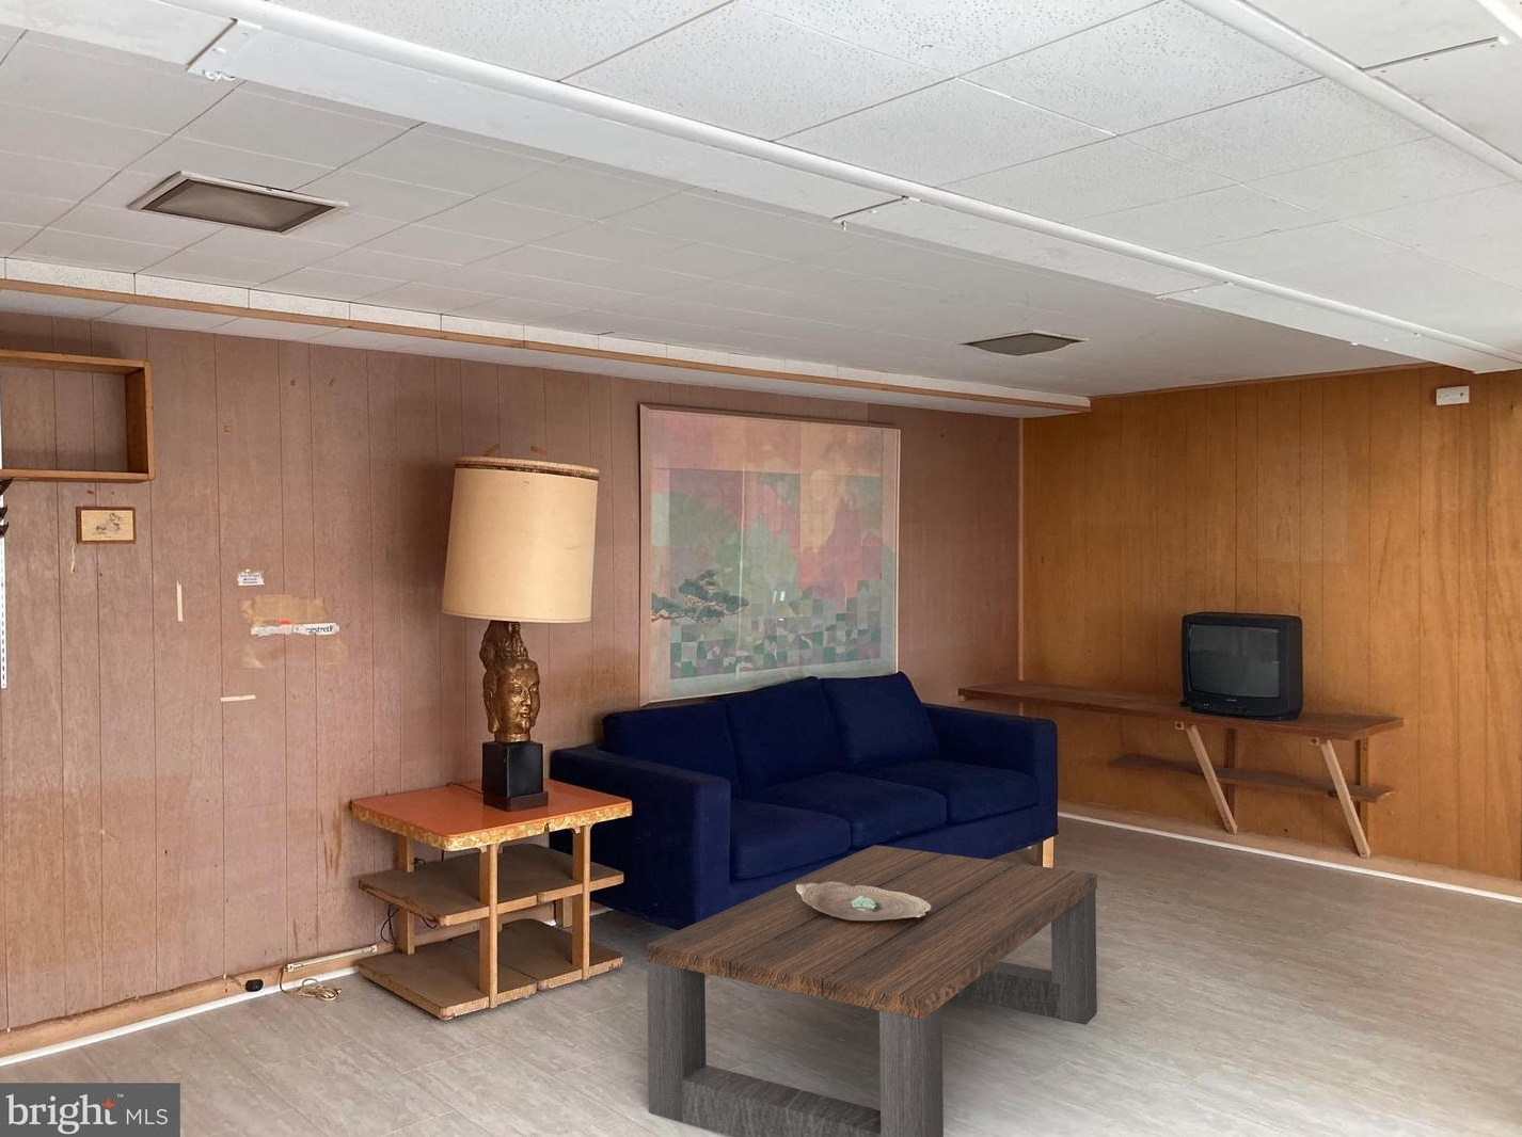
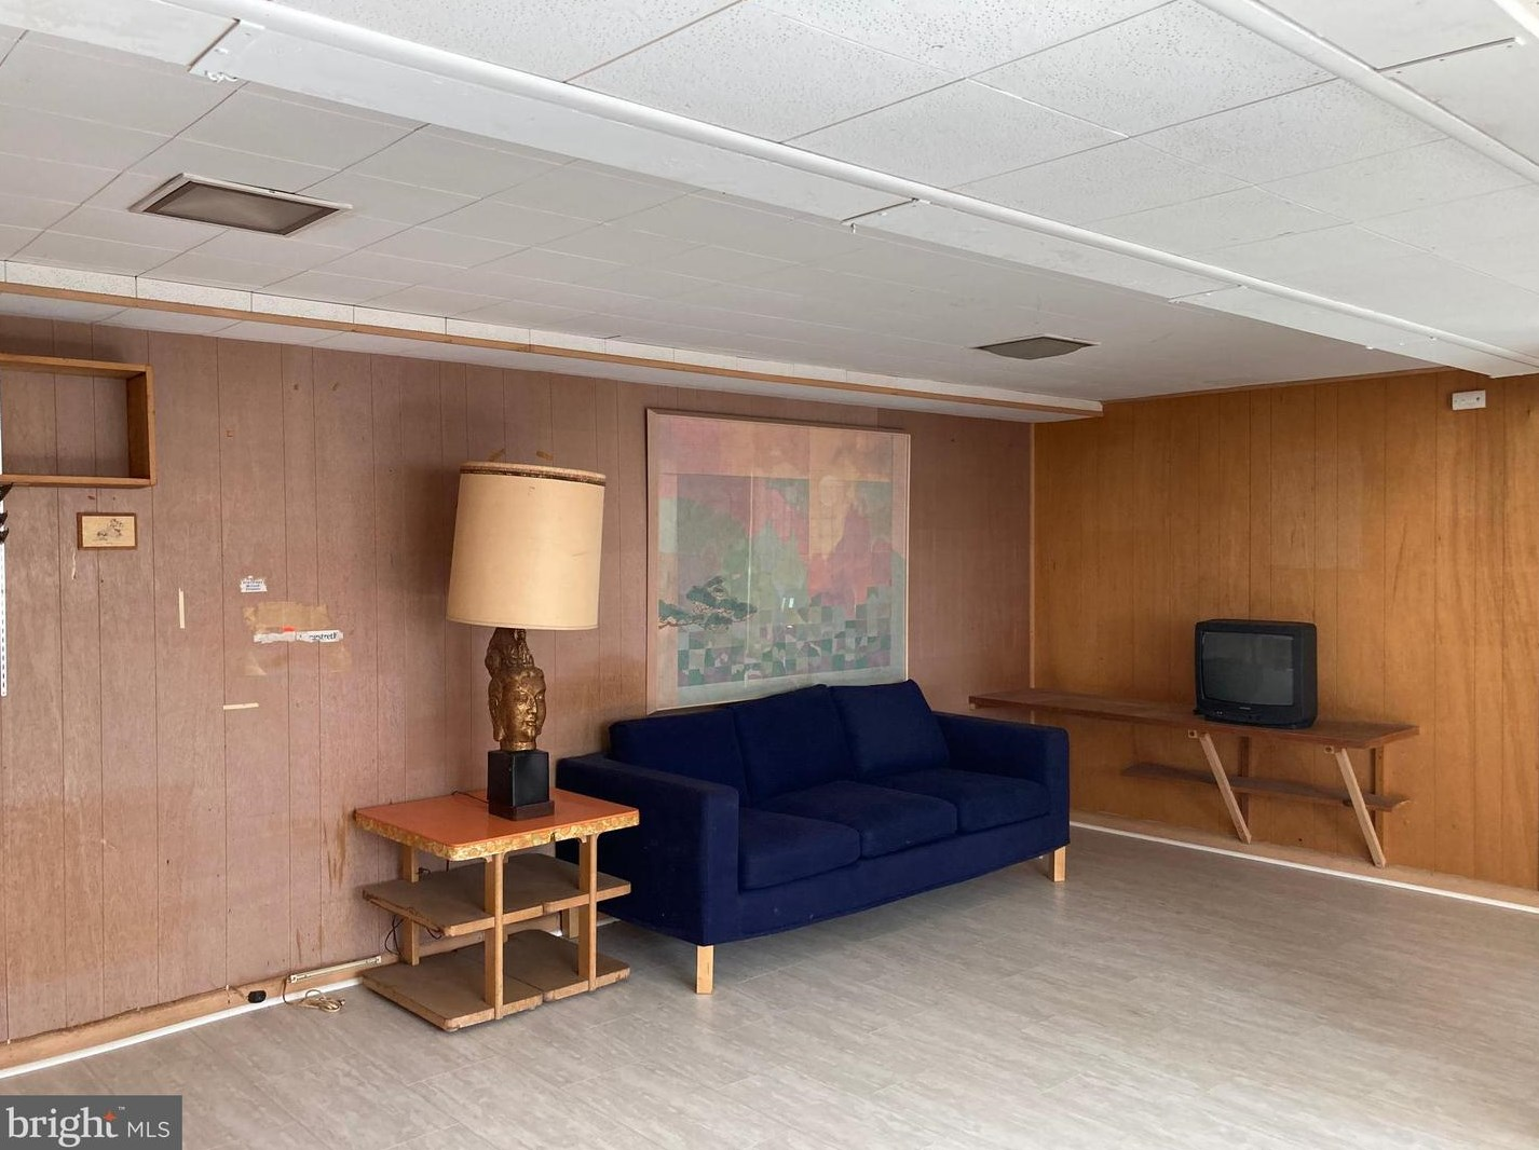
- decorative bowl [796,881,931,921]
- coffee table [646,843,1098,1137]
